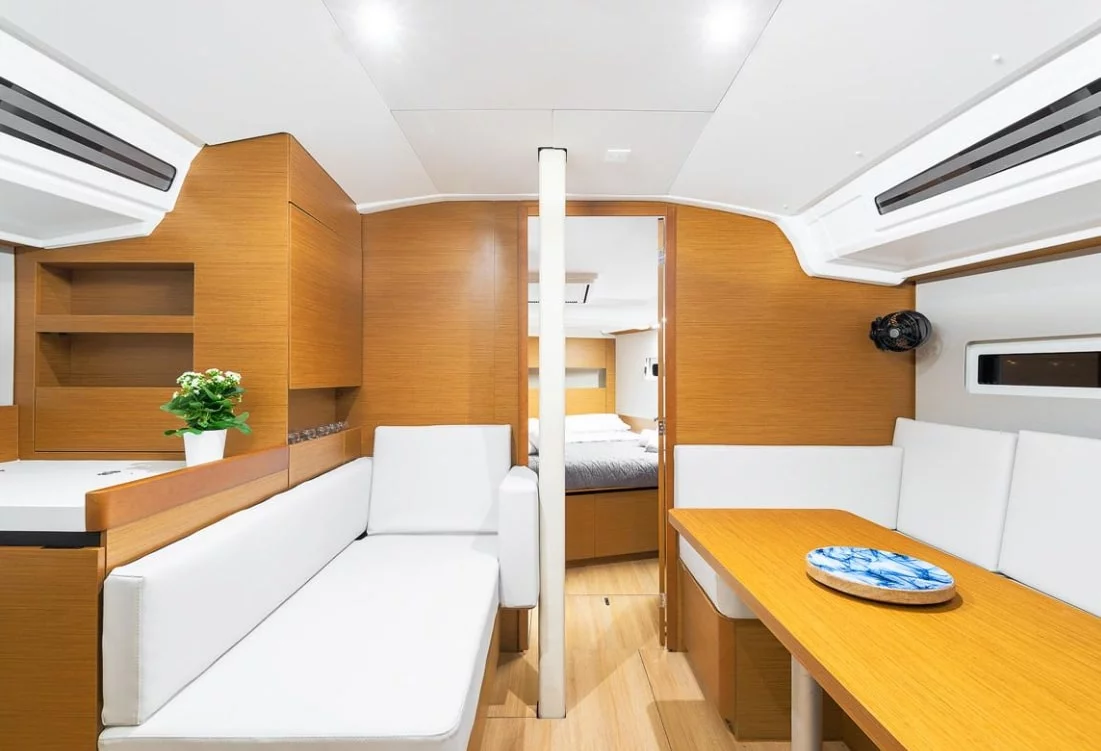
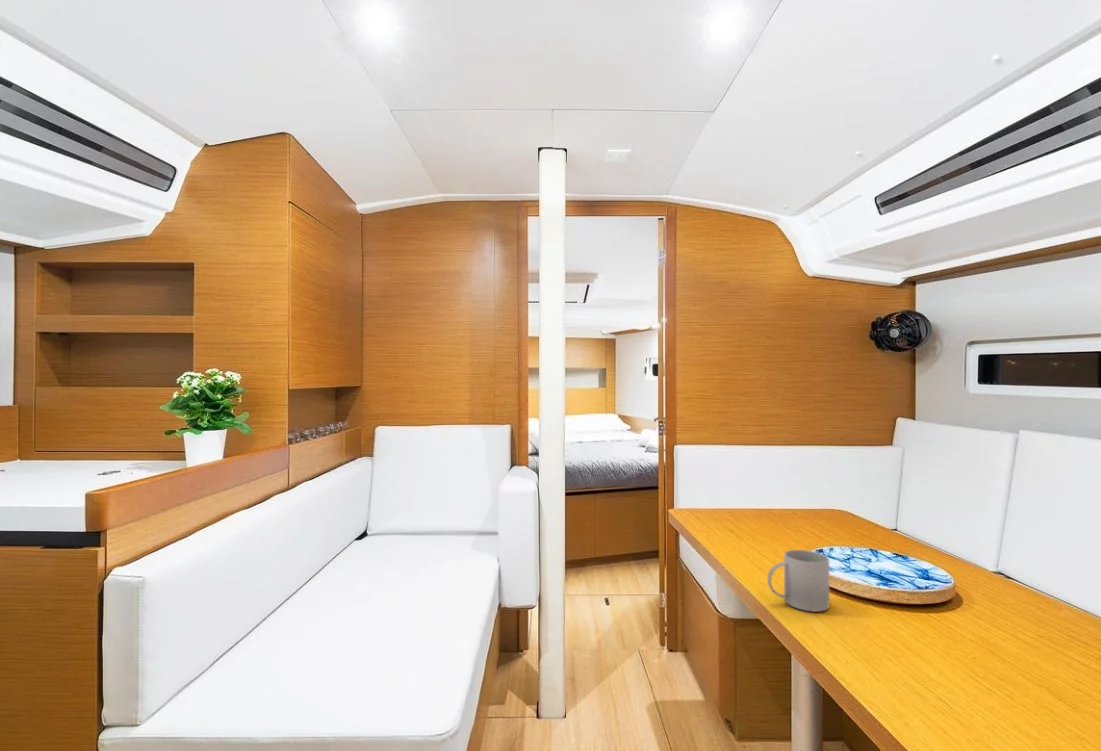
+ mug [767,549,830,613]
